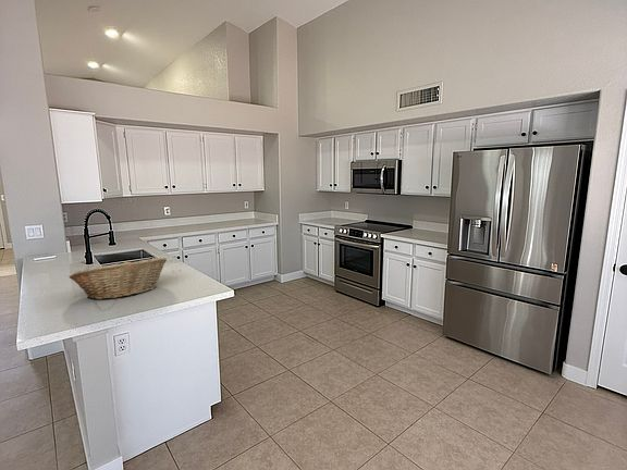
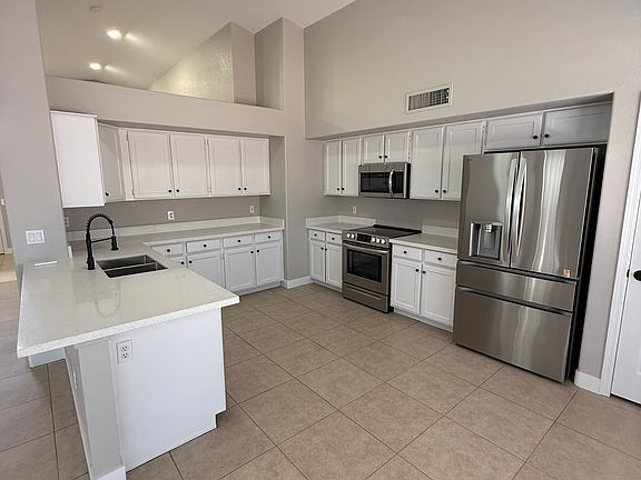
- fruit basket [67,257,168,300]
